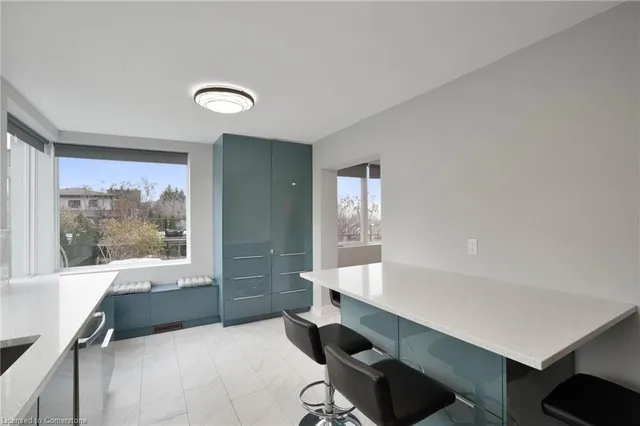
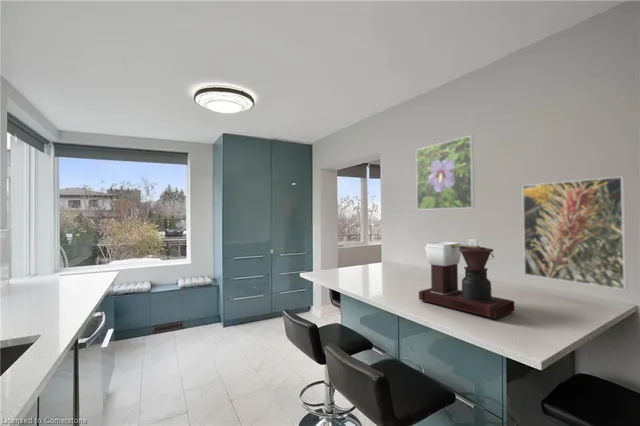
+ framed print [521,175,628,291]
+ coffee maker [418,241,515,320]
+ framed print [415,134,476,211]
